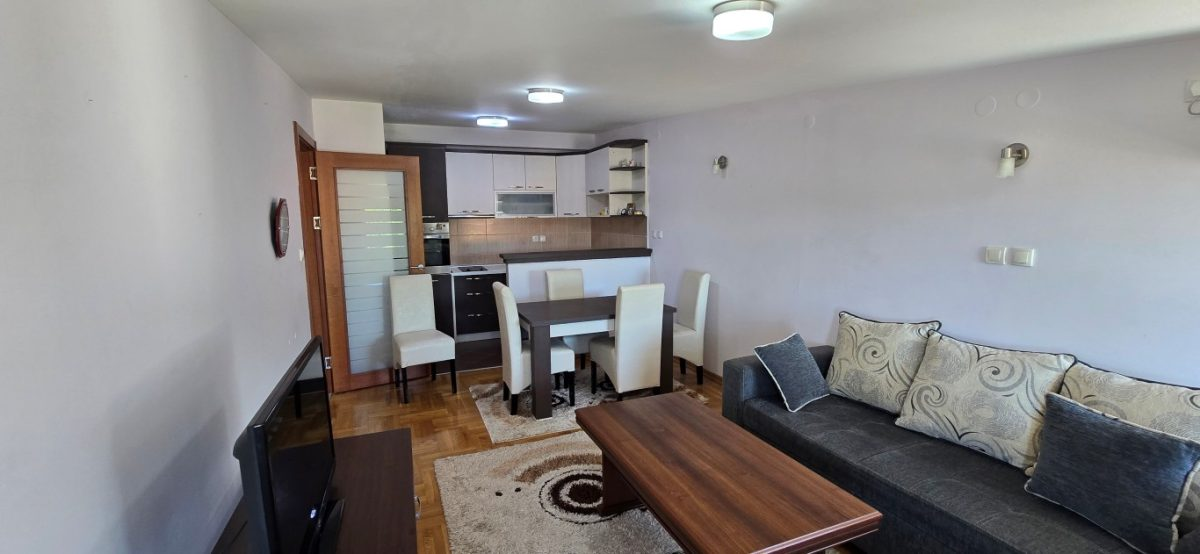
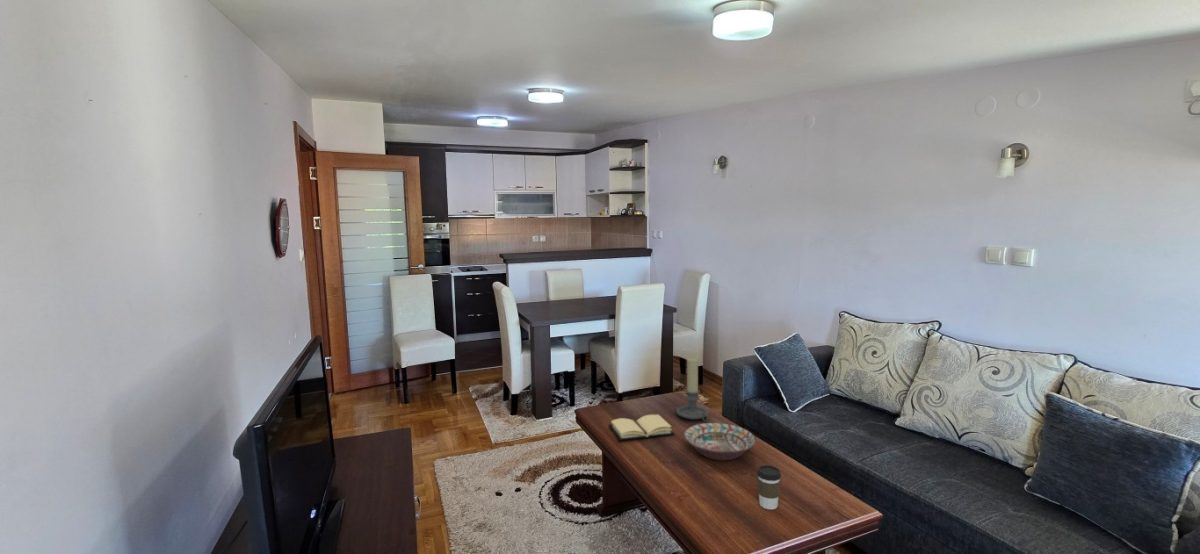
+ coffee cup [756,464,782,510]
+ decorative bowl [683,422,757,461]
+ candle holder [675,357,710,423]
+ book [608,414,675,441]
